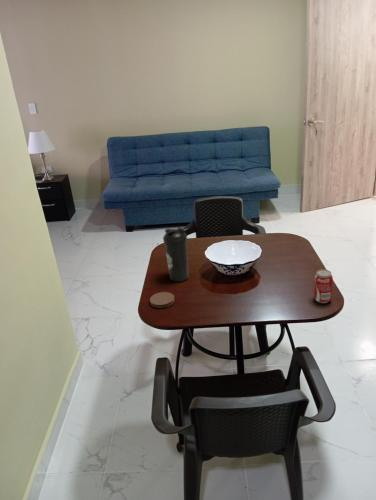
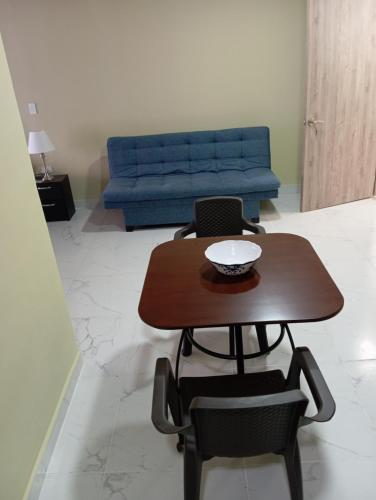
- beverage can [313,269,334,304]
- water bottle [162,226,190,283]
- coaster [149,291,176,309]
